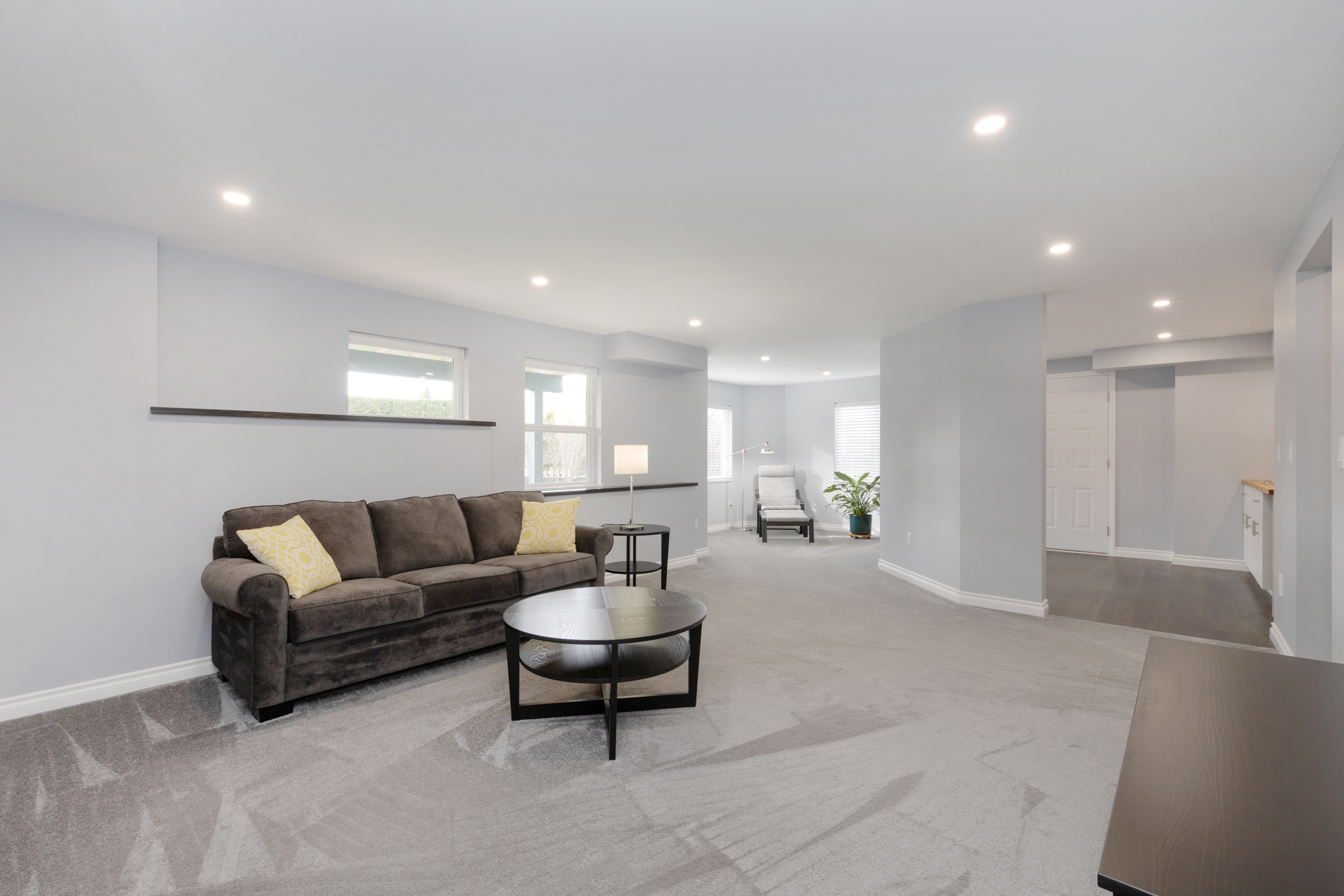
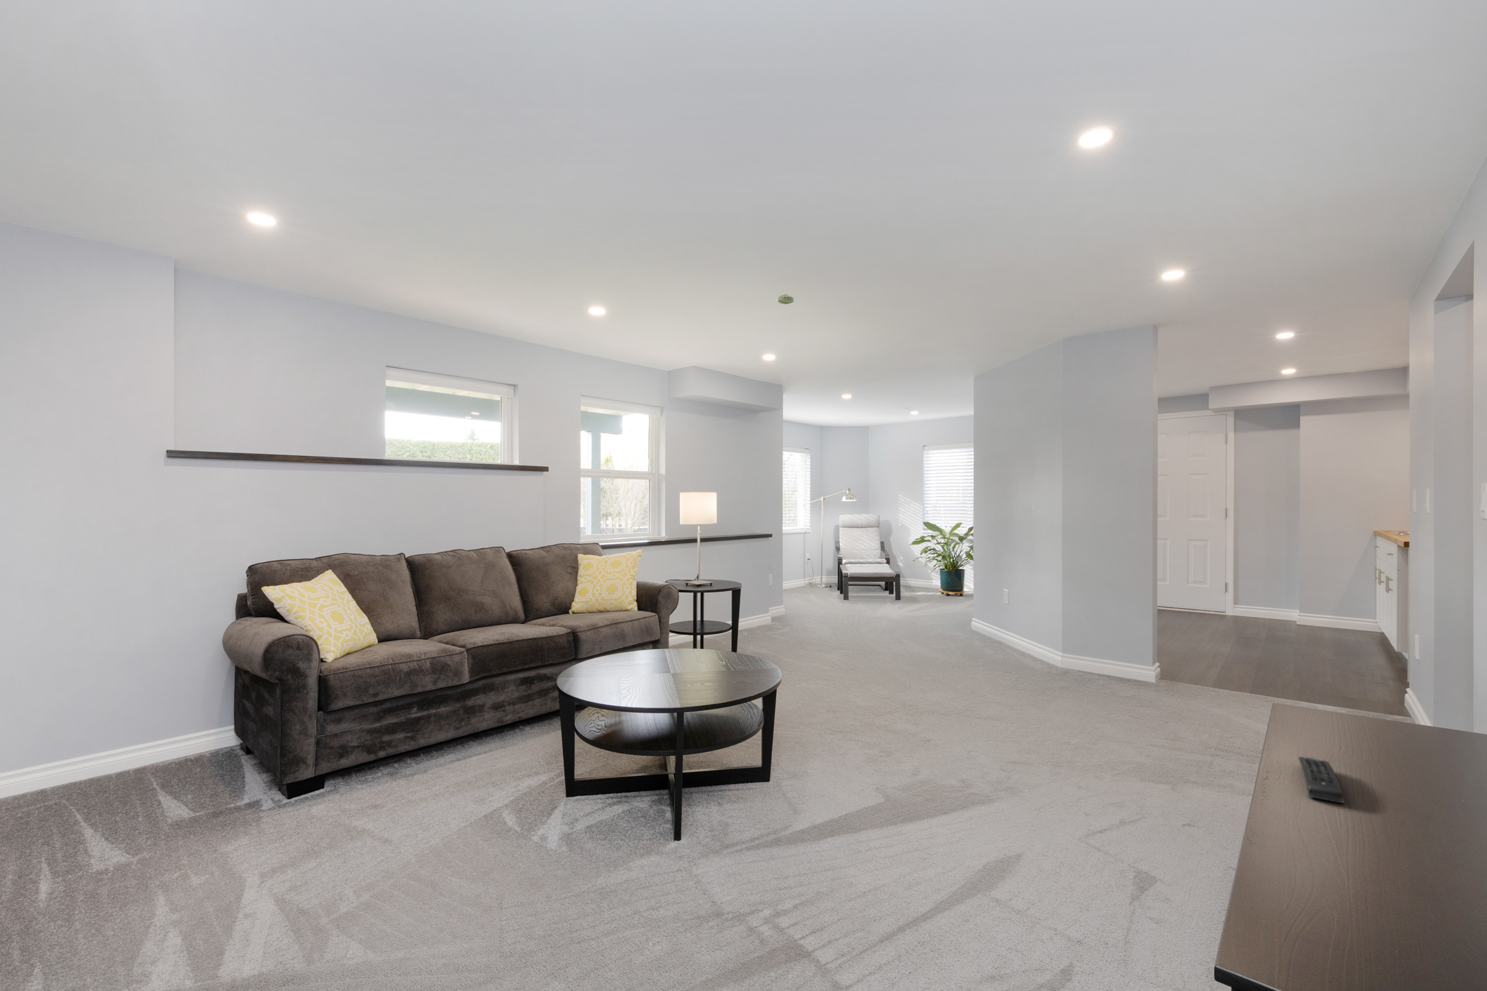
+ remote control [1298,757,1344,804]
+ smoke detector [777,293,794,305]
